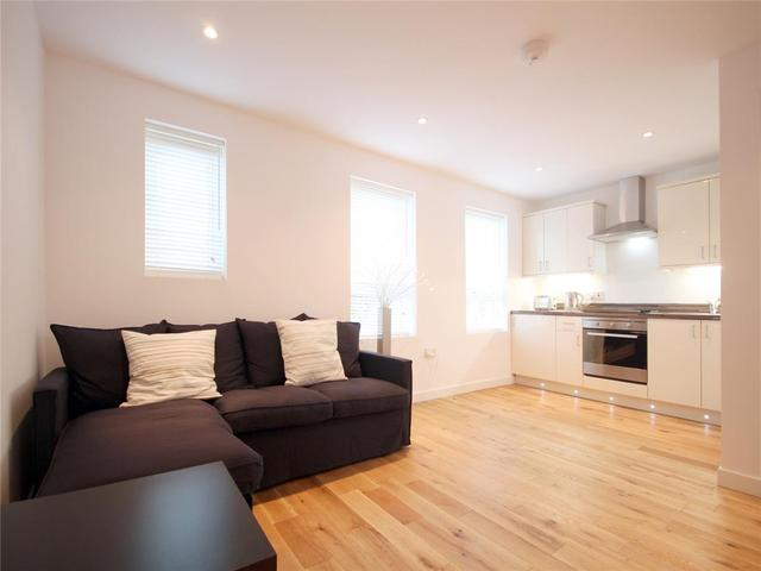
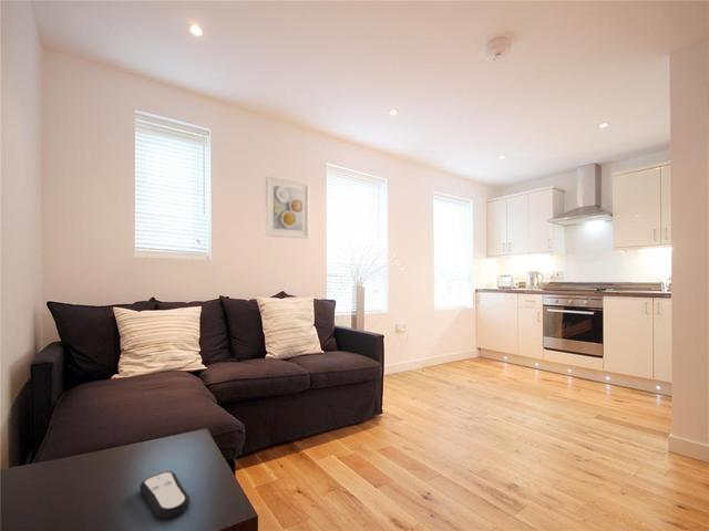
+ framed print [265,176,310,240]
+ remote control [140,470,192,520]
